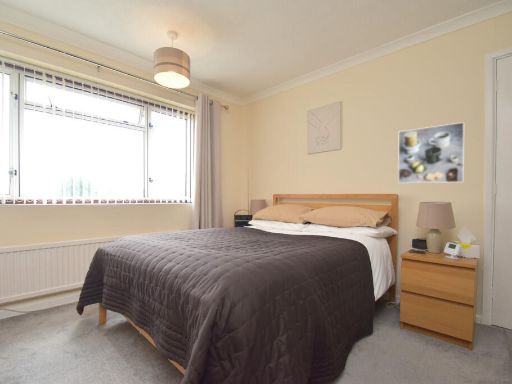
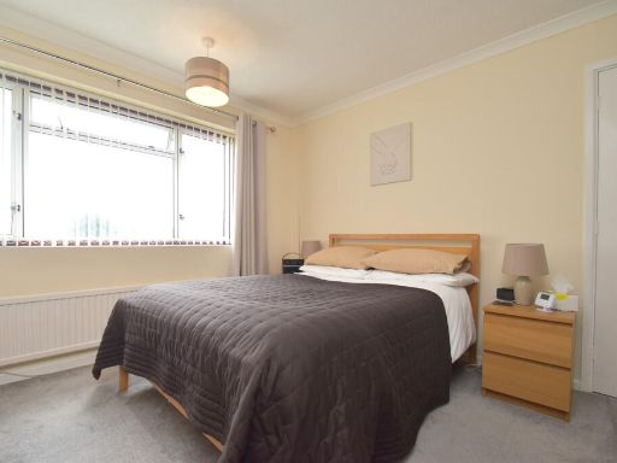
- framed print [397,121,466,184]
